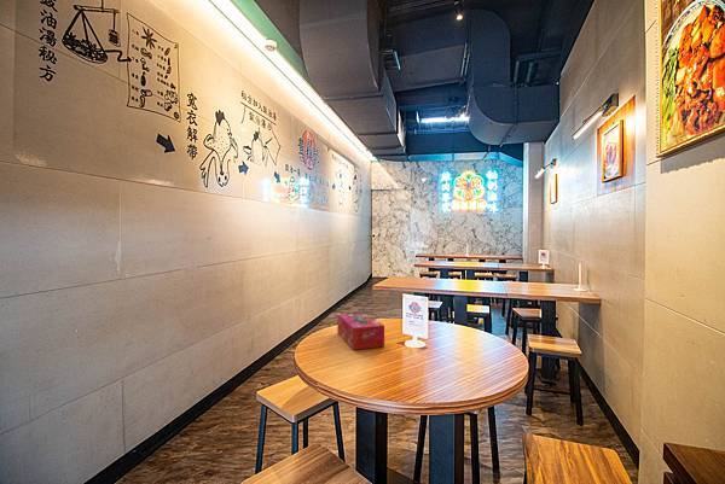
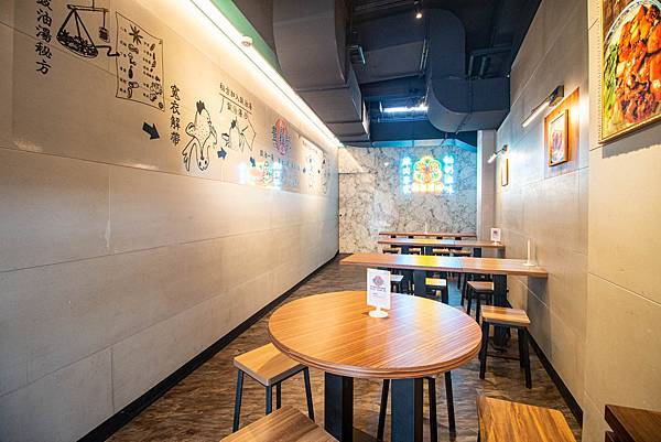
- tissue box [336,311,385,351]
